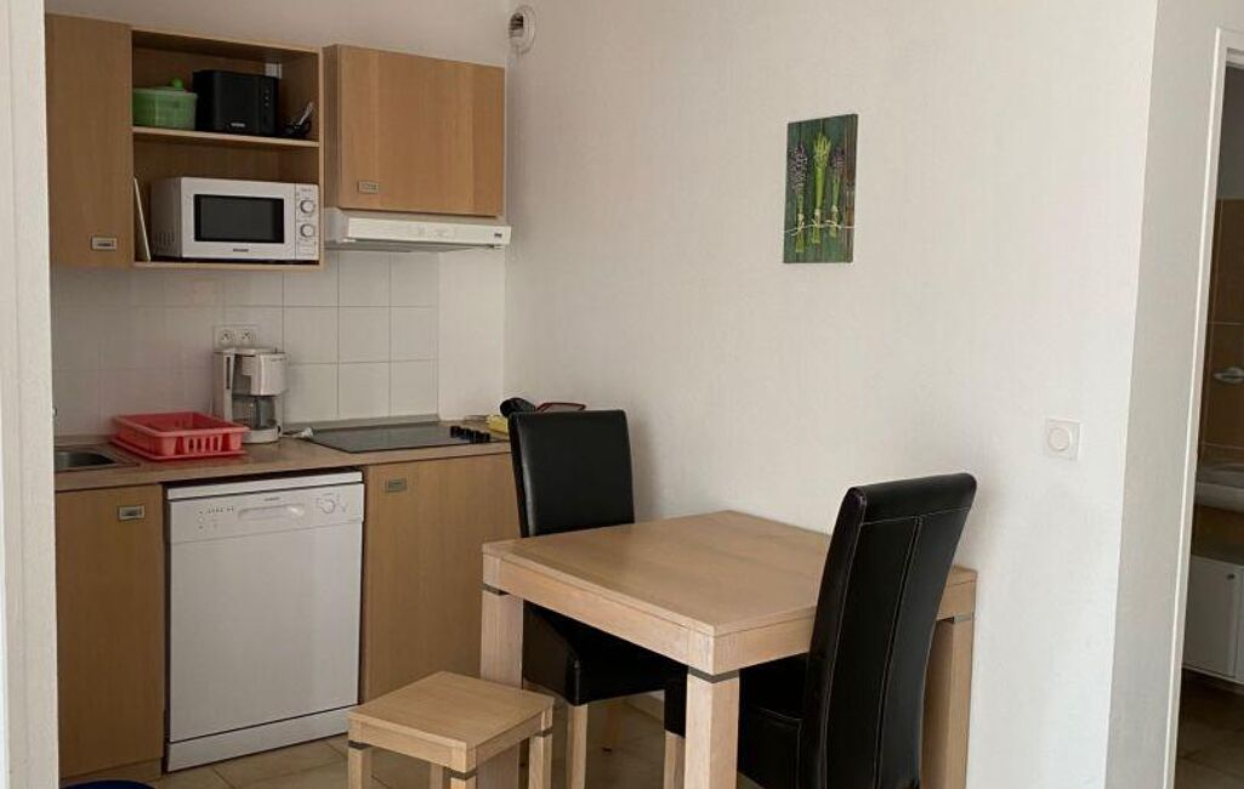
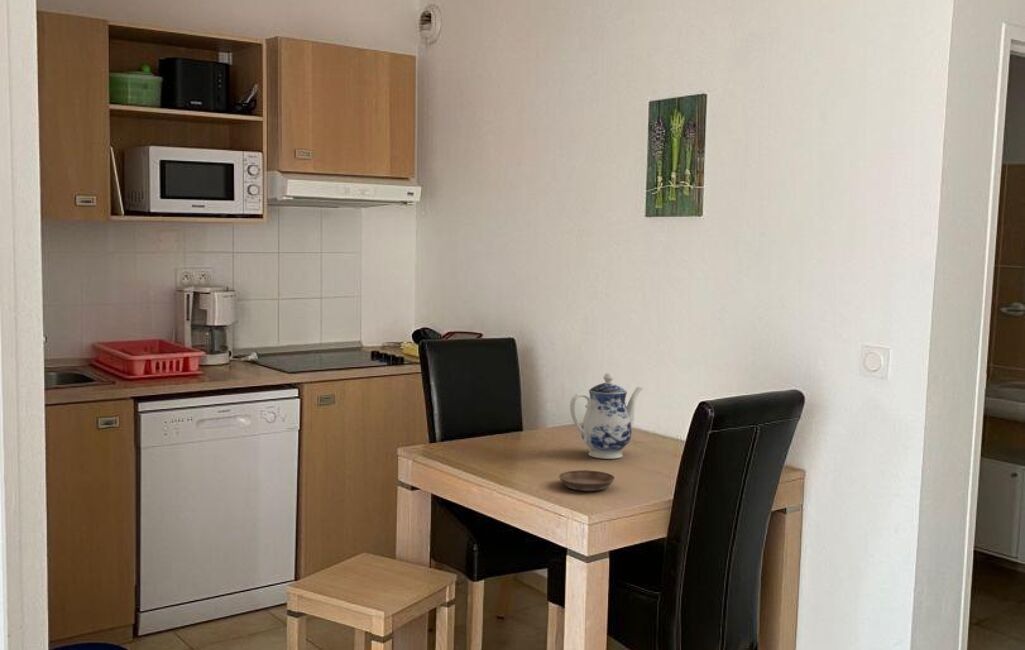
+ saucer [558,469,616,492]
+ teapot [569,372,644,460]
